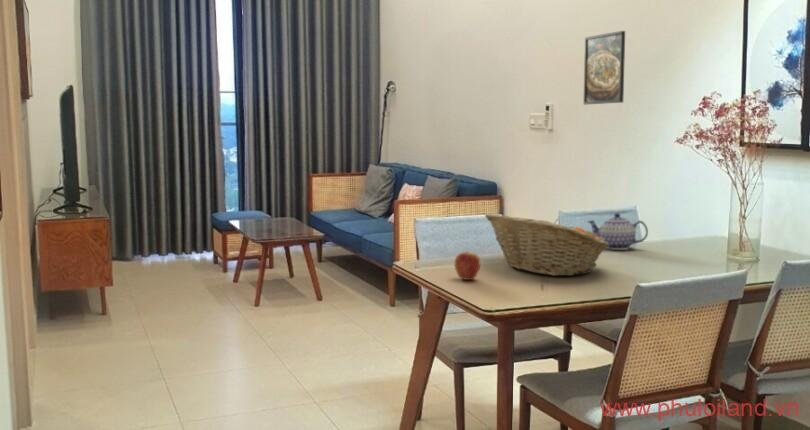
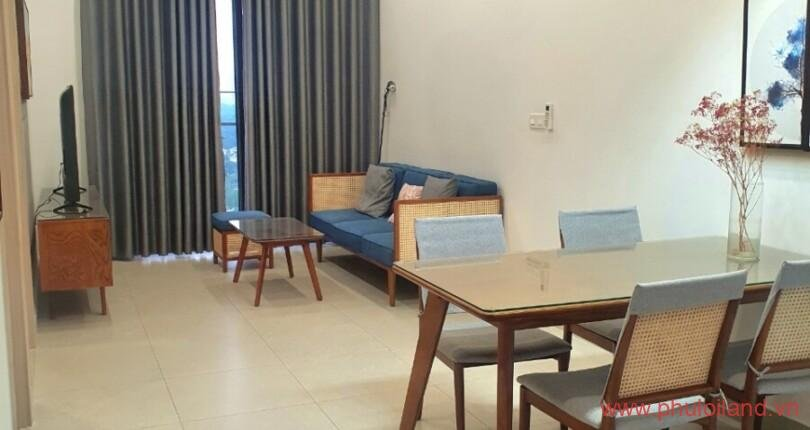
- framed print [582,30,626,105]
- teapot [586,212,649,251]
- fruit basket [484,212,609,277]
- apple [454,250,482,281]
